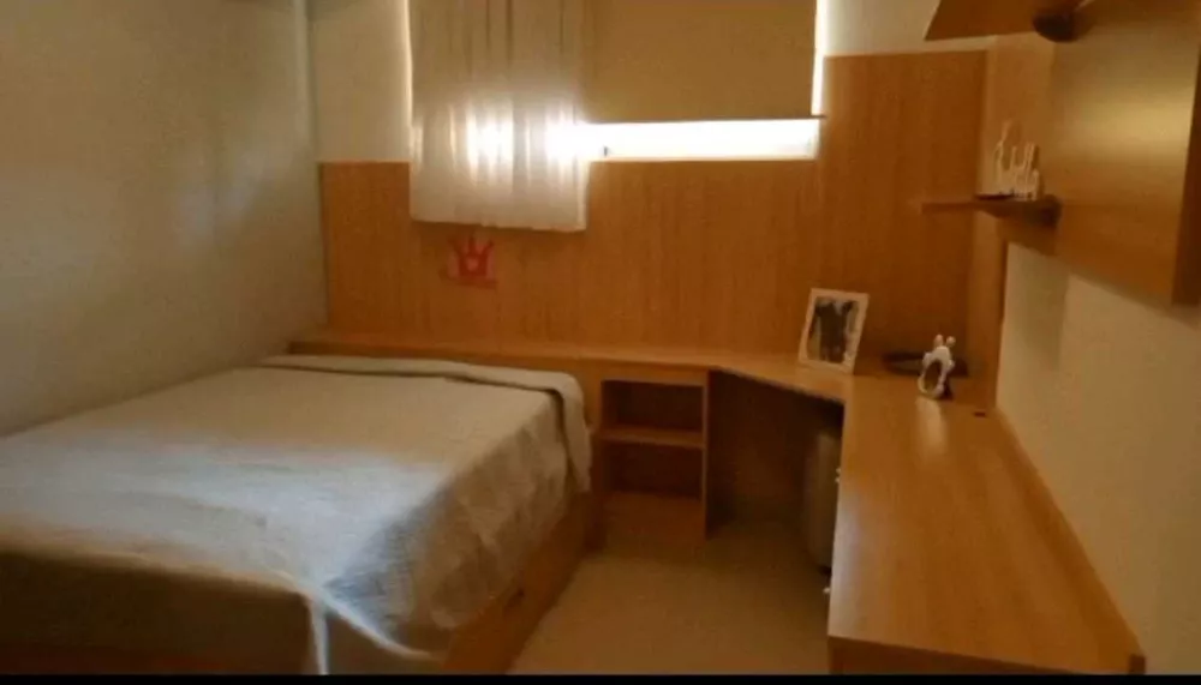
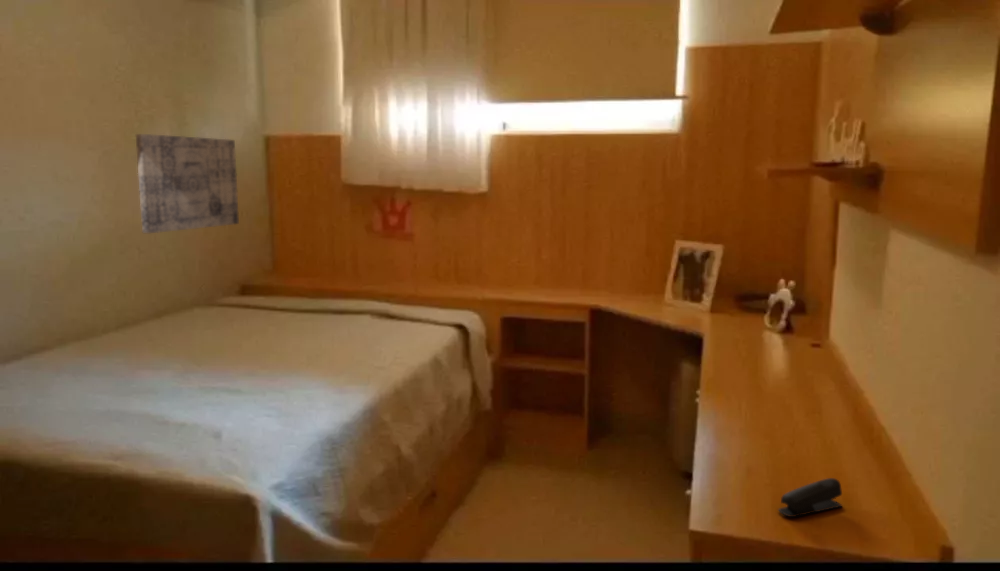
+ wall art [135,133,240,234]
+ stapler [777,477,844,518]
